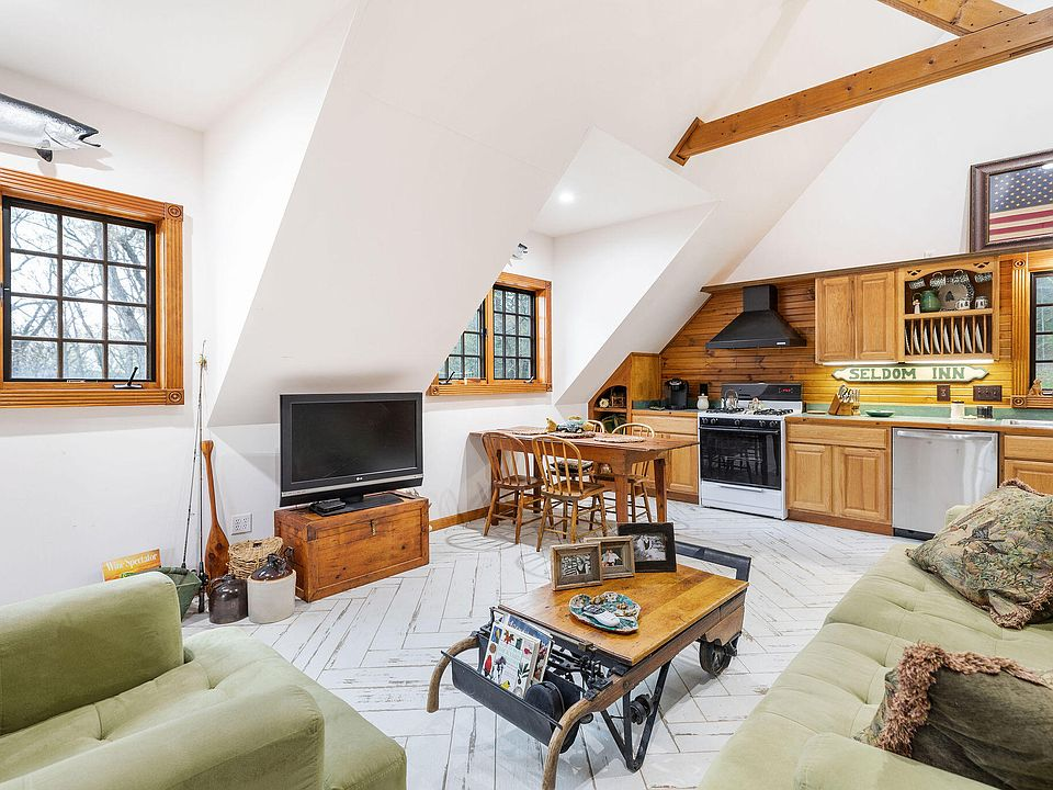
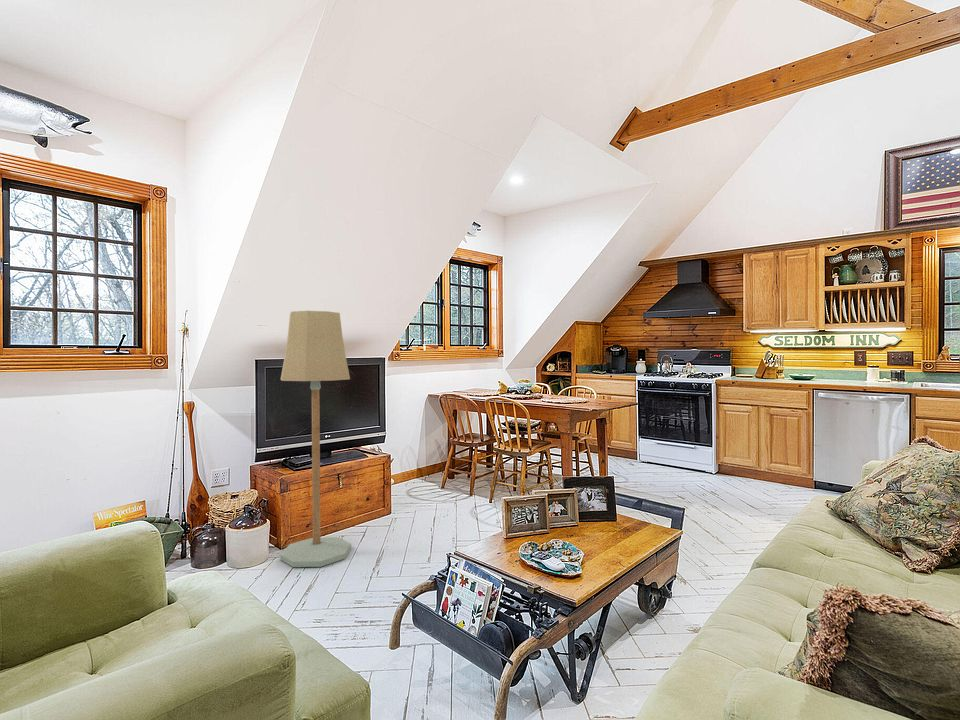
+ floor lamp [279,310,352,568]
